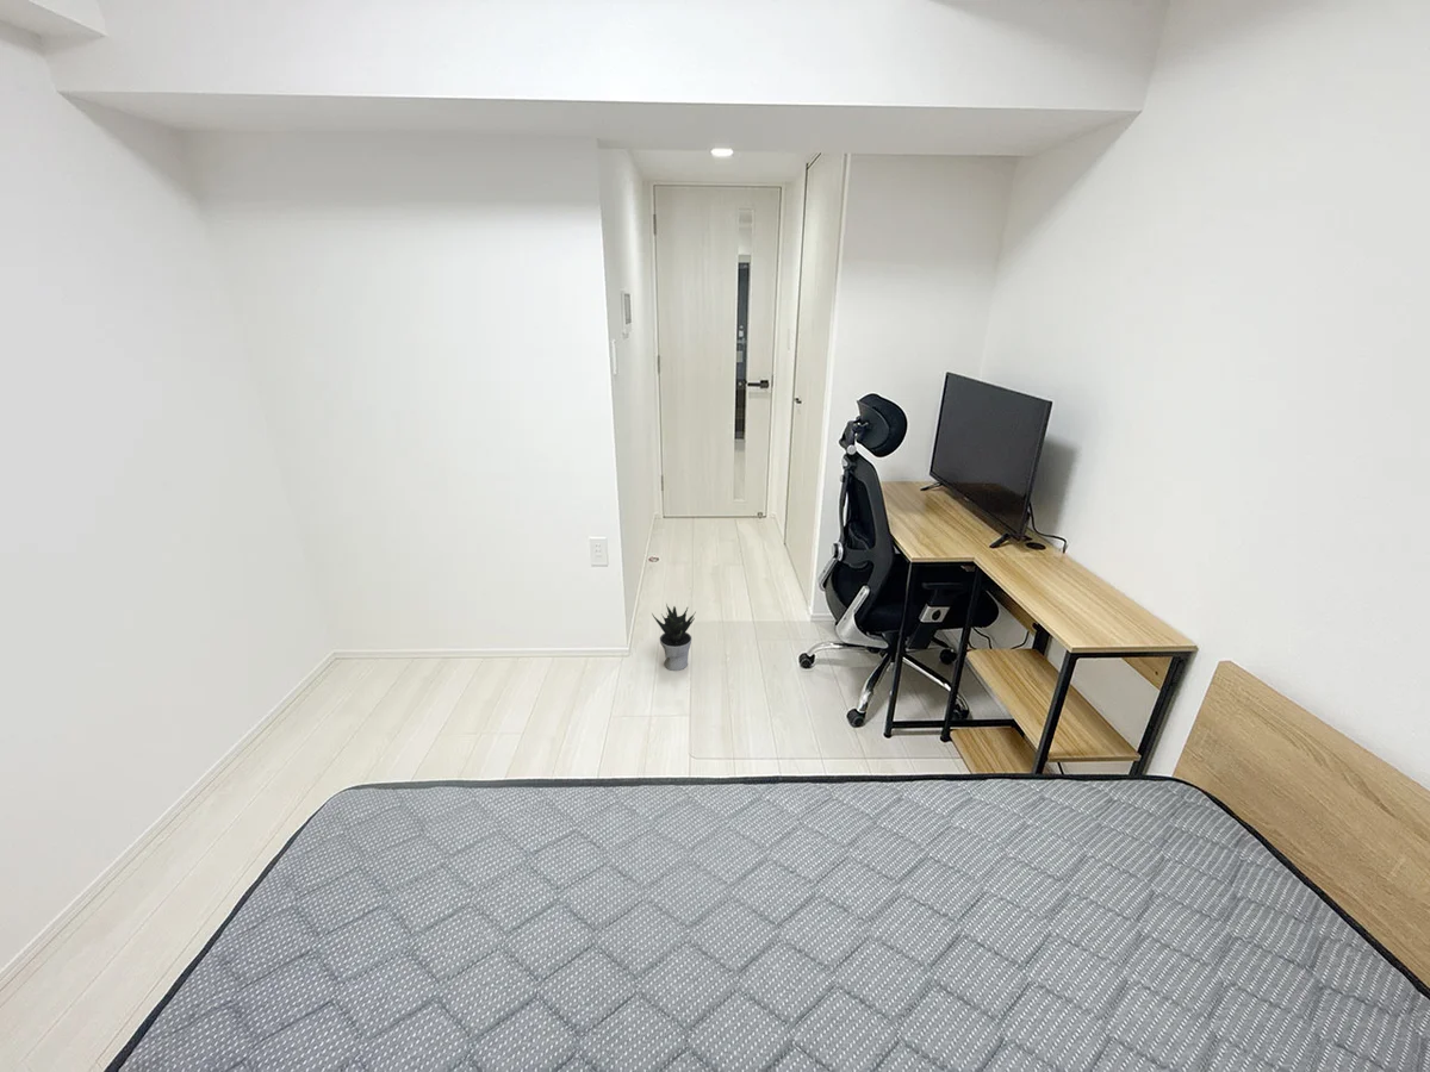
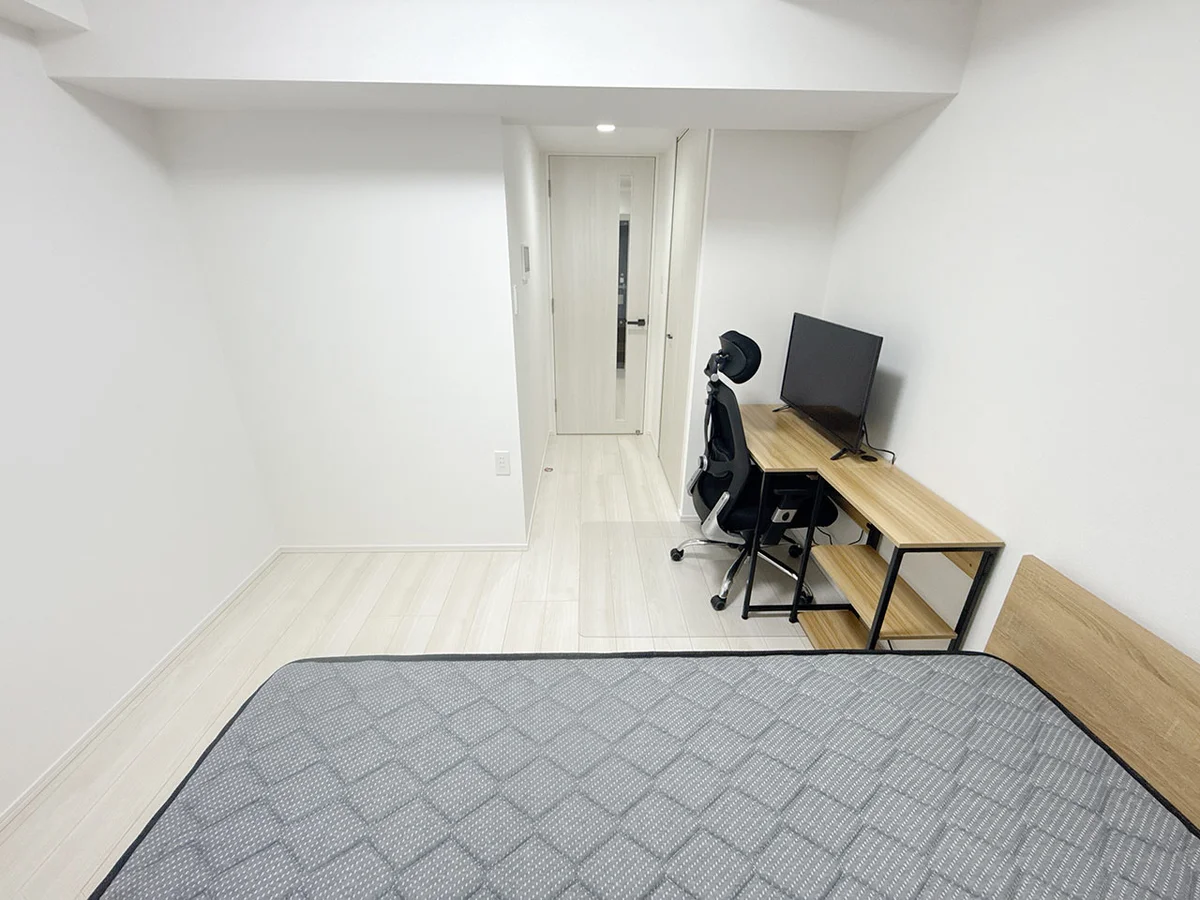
- potted plant [651,603,697,672]
